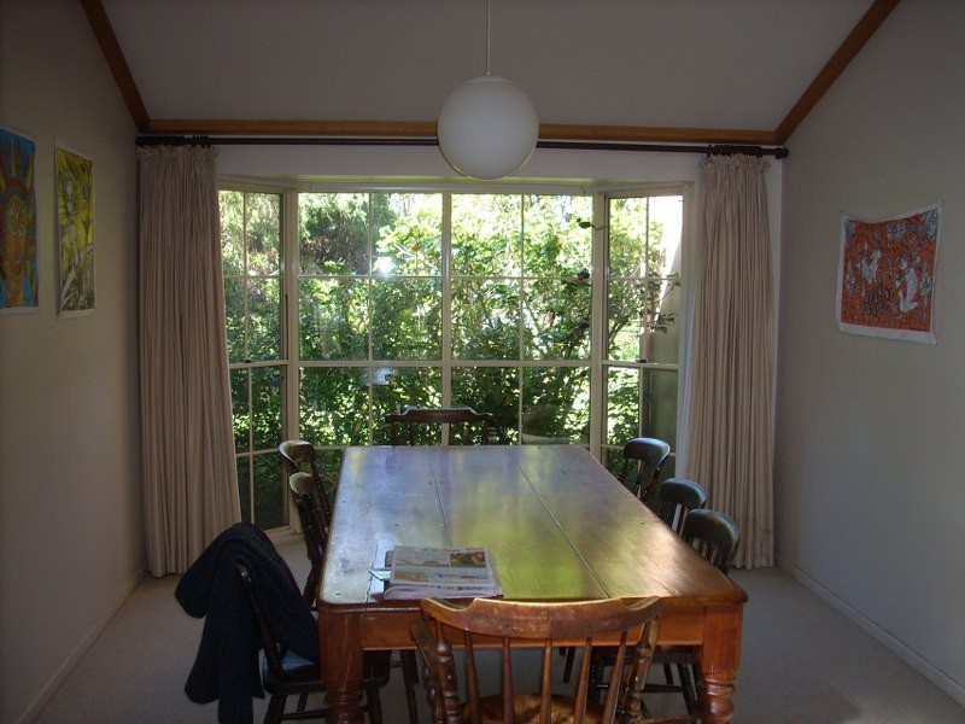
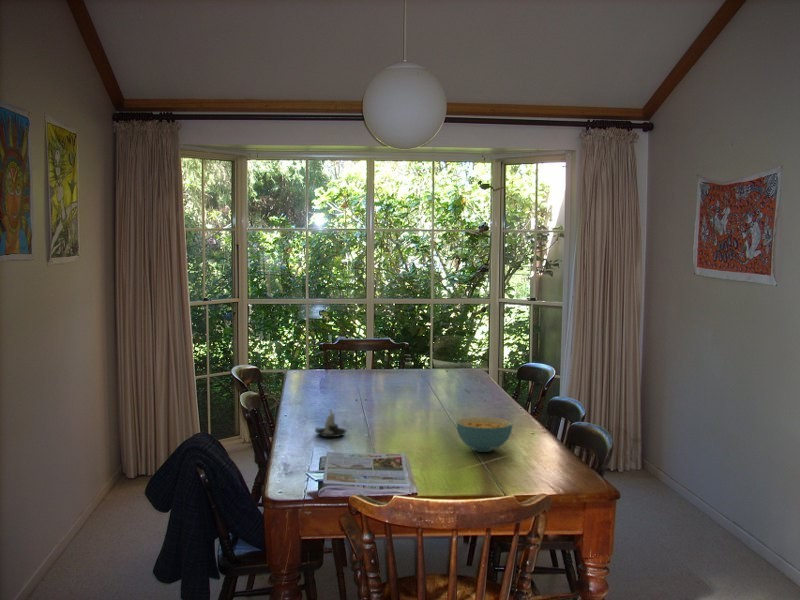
+ candle [314,408,348,438]
+ cereal bowl [455,416,513,453]
